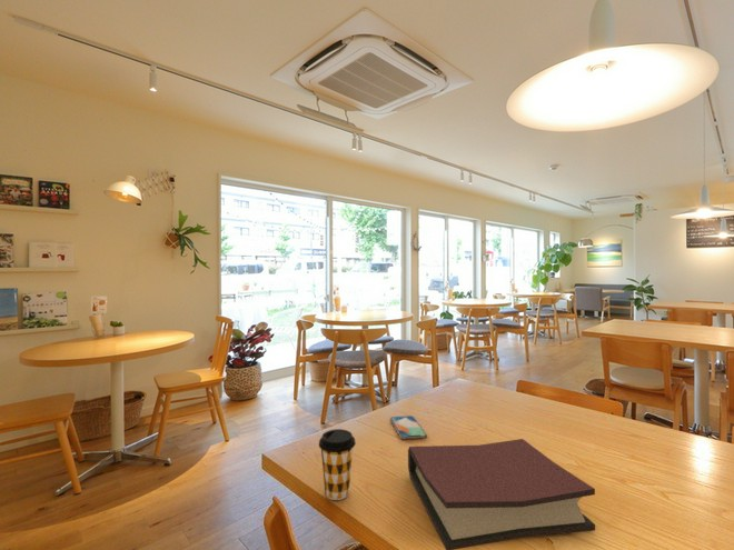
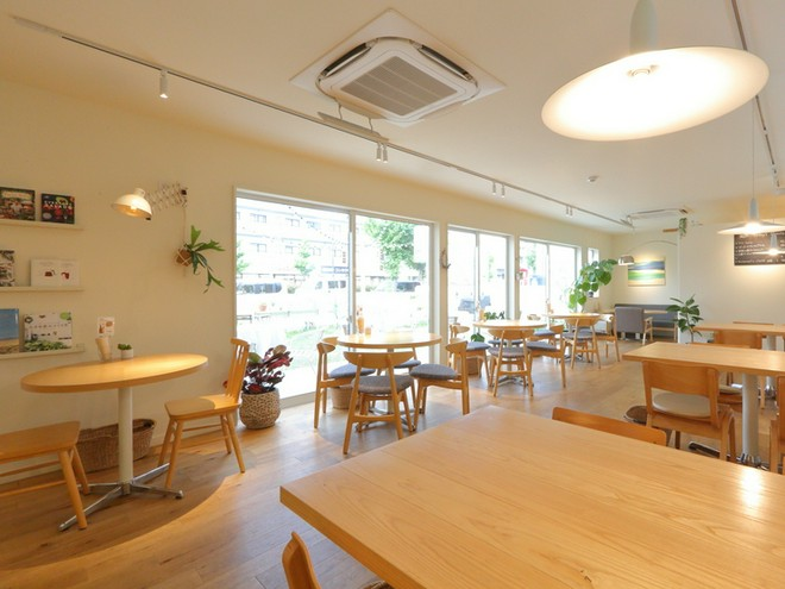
- hardback book [407,438,596,550]
- smartphone [389,414,428,440]
- coffee cup [318,428,357,501]
